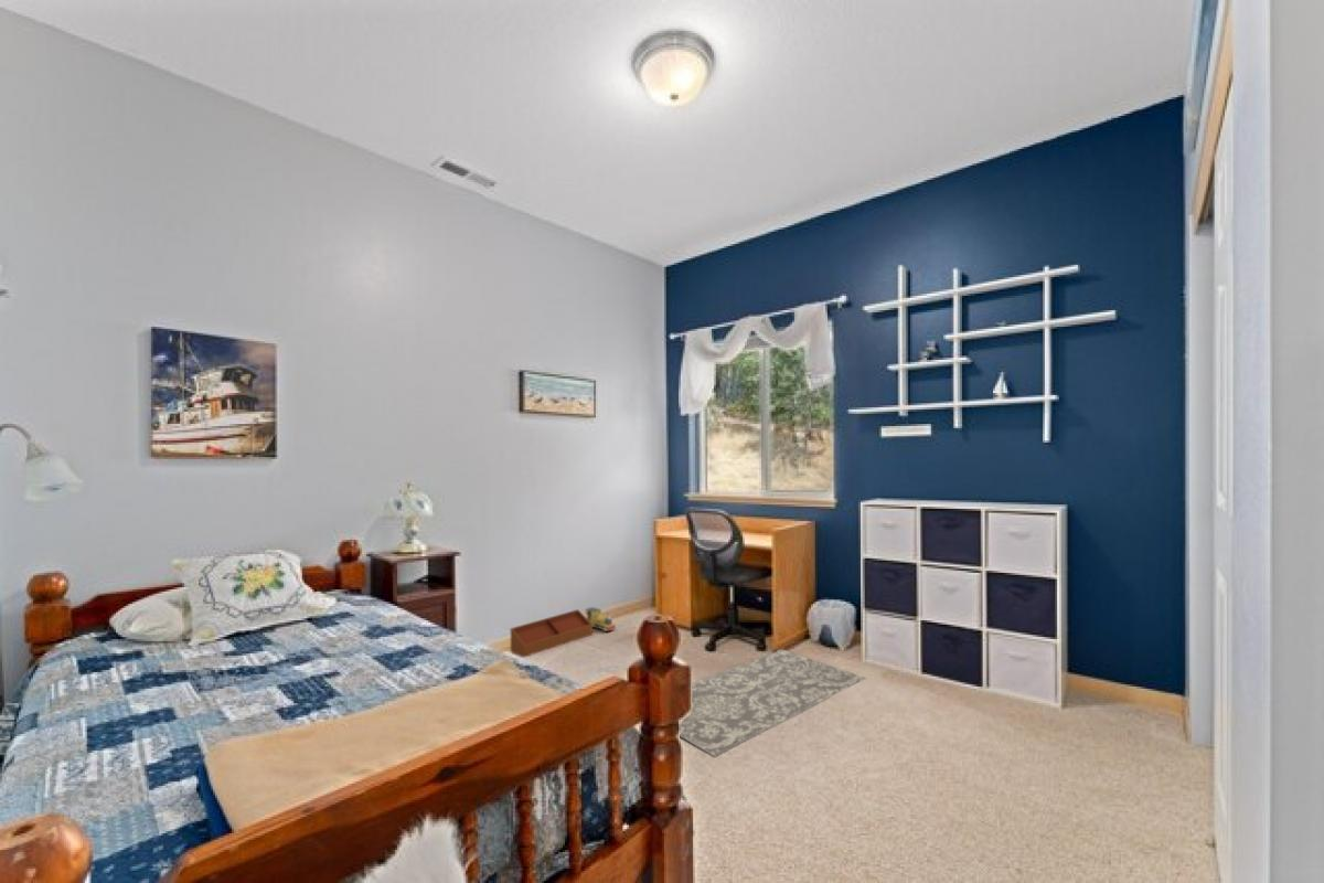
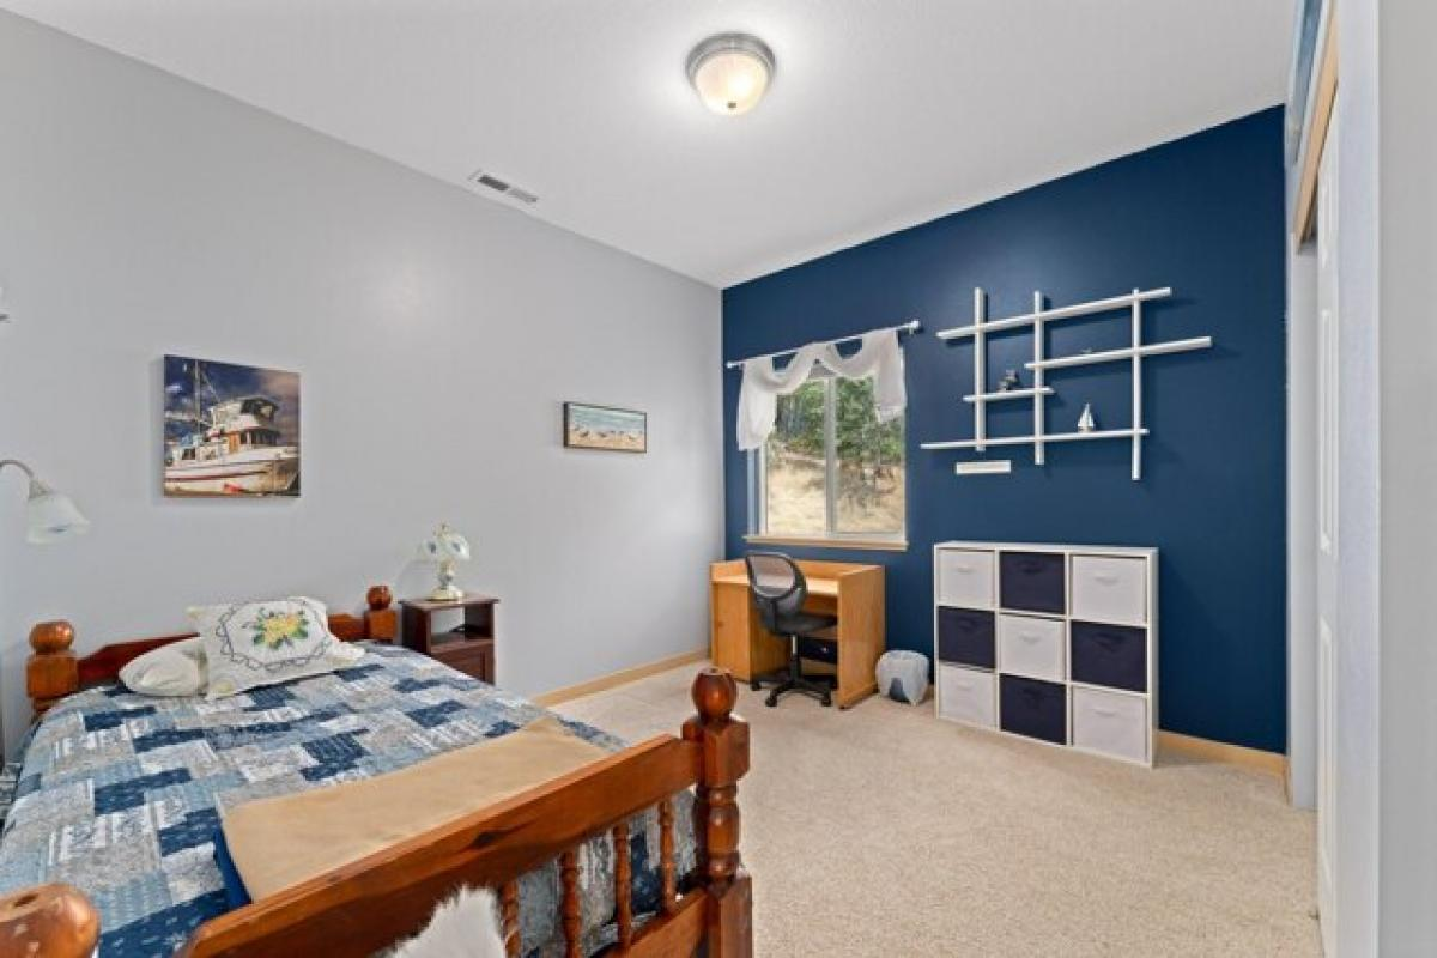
- rug [679,648,868,758]
- toy train [584,606,617,632]
- storage bin [510,608,594,658]
